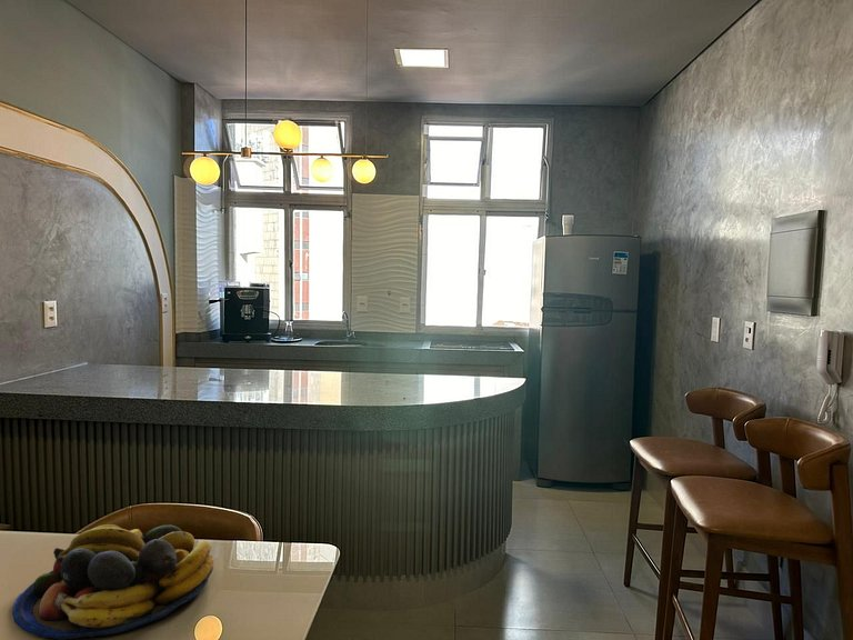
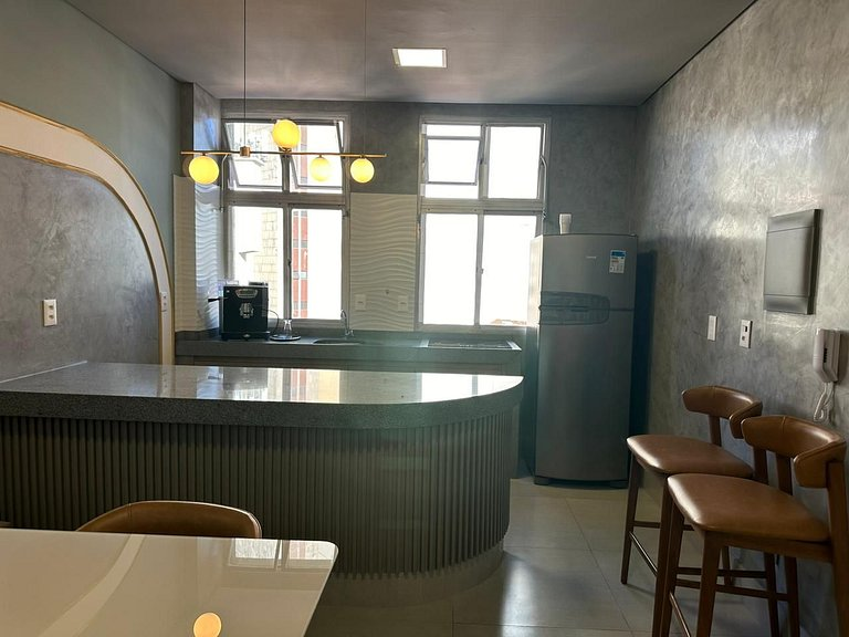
- fruit bowl [11,523,214,640]
